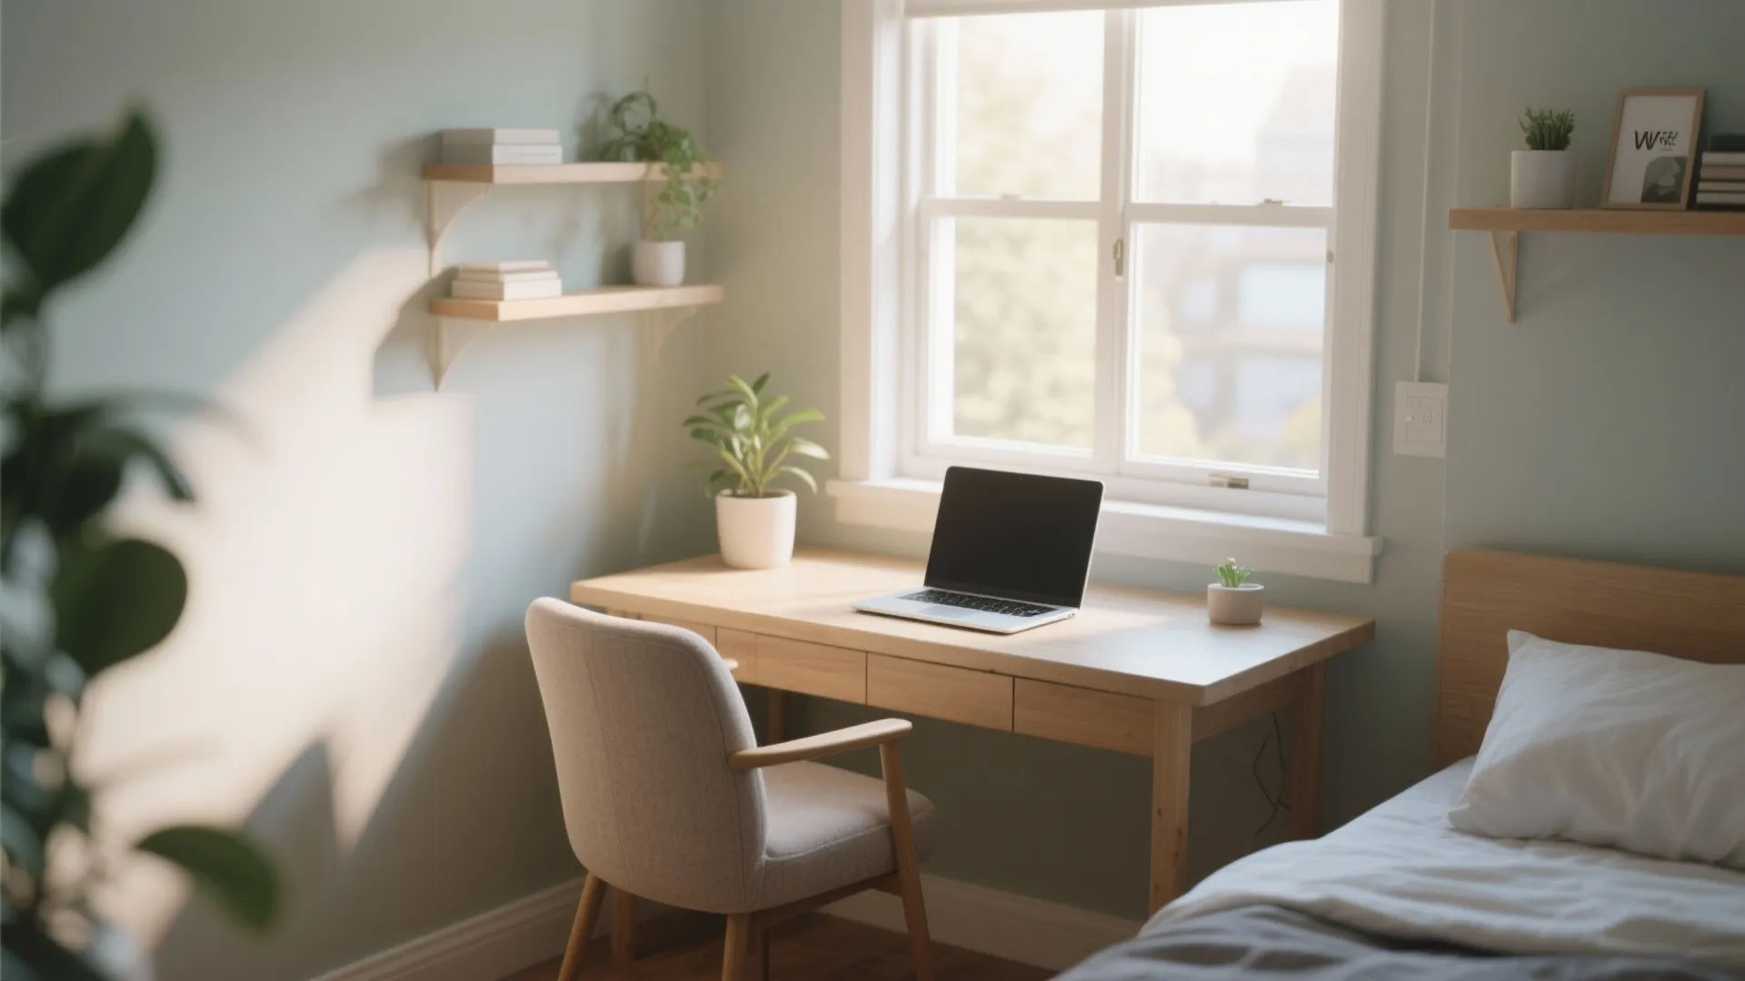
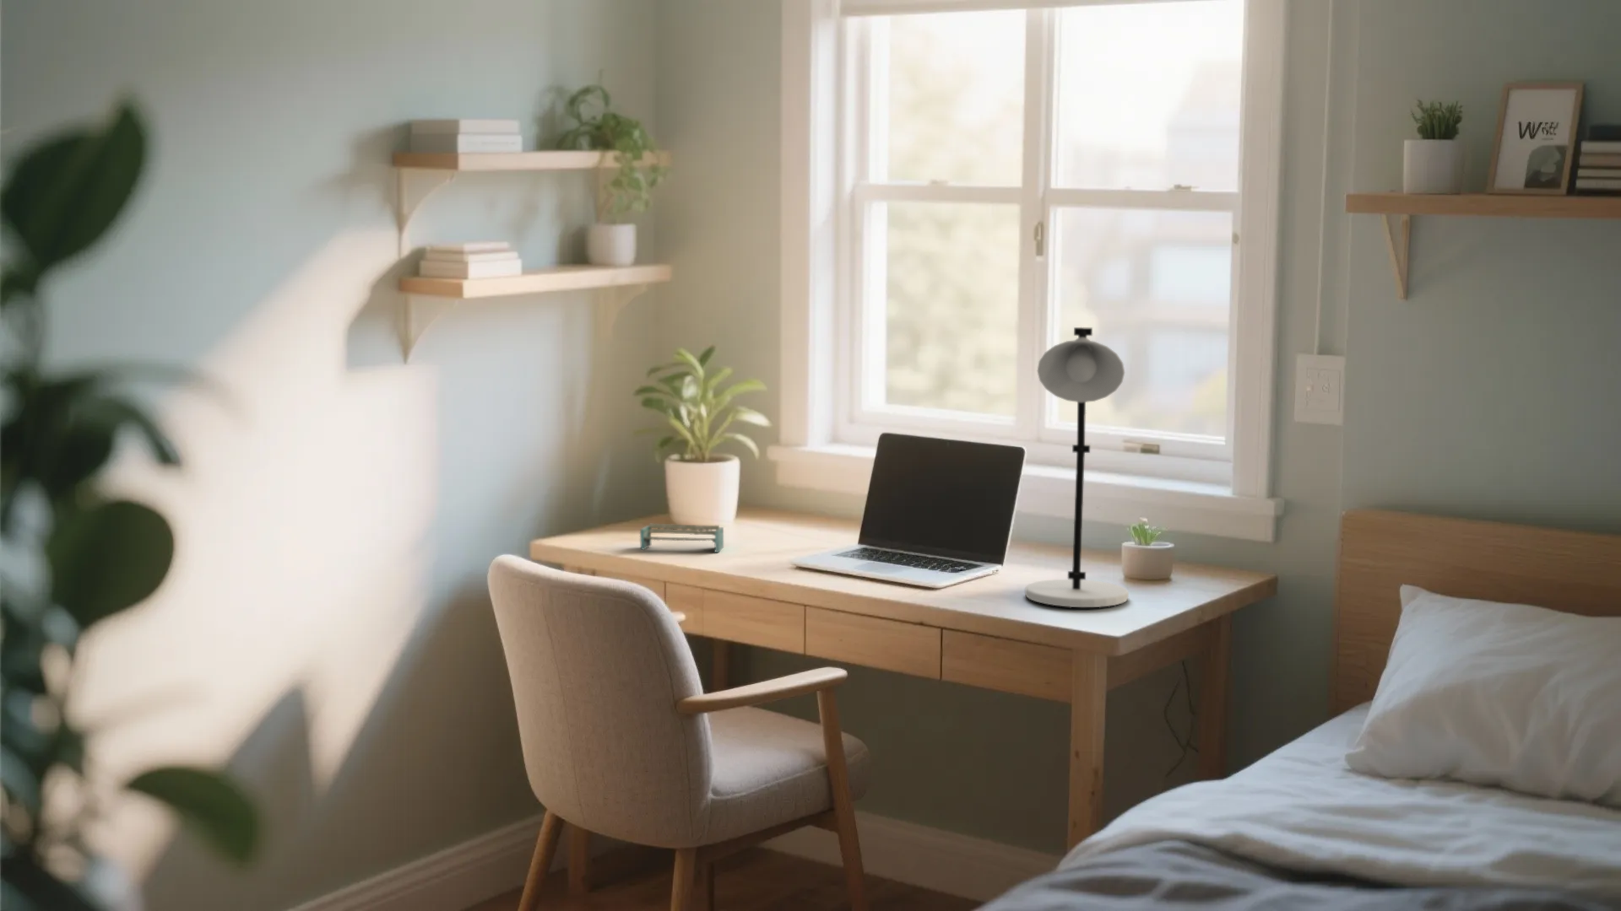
+ shelf [639,523,725,553]
+ desk lamp [1024,326,1130,608]
